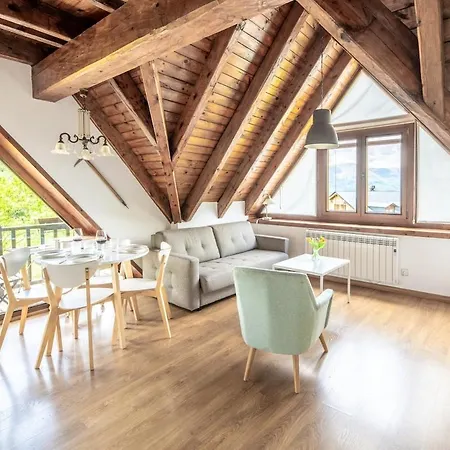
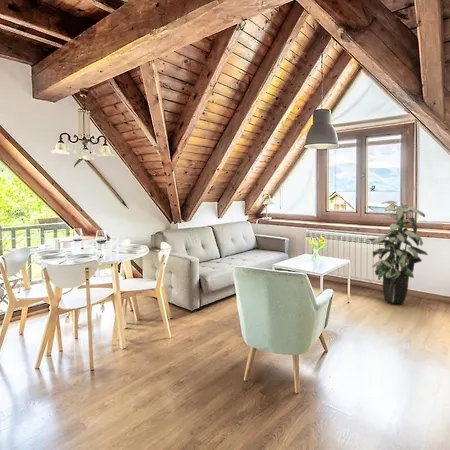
+ indoor plant [367,200,429,304]
